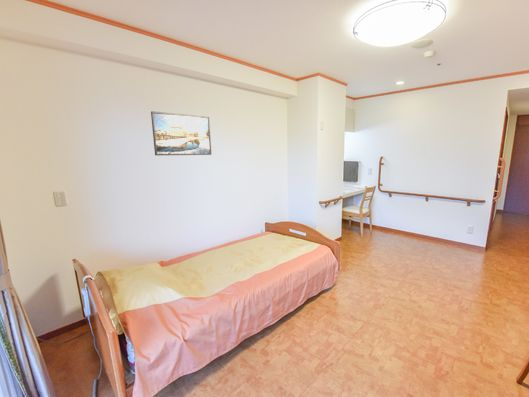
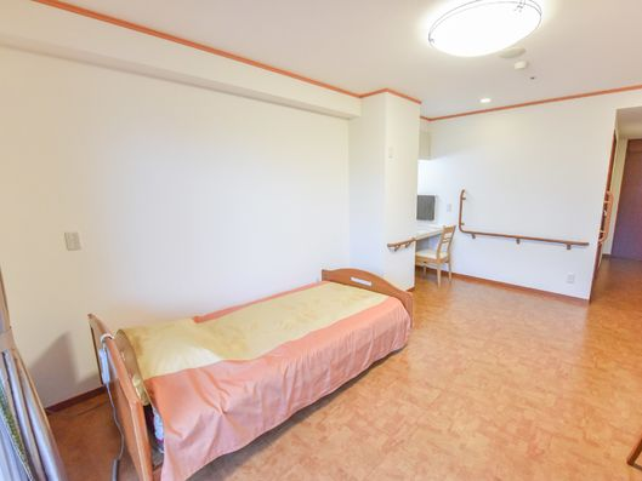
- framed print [150,110,212,156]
